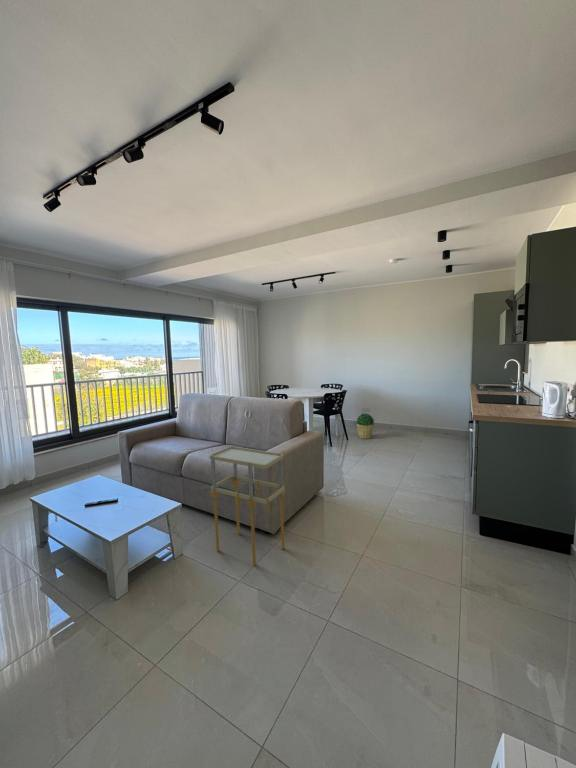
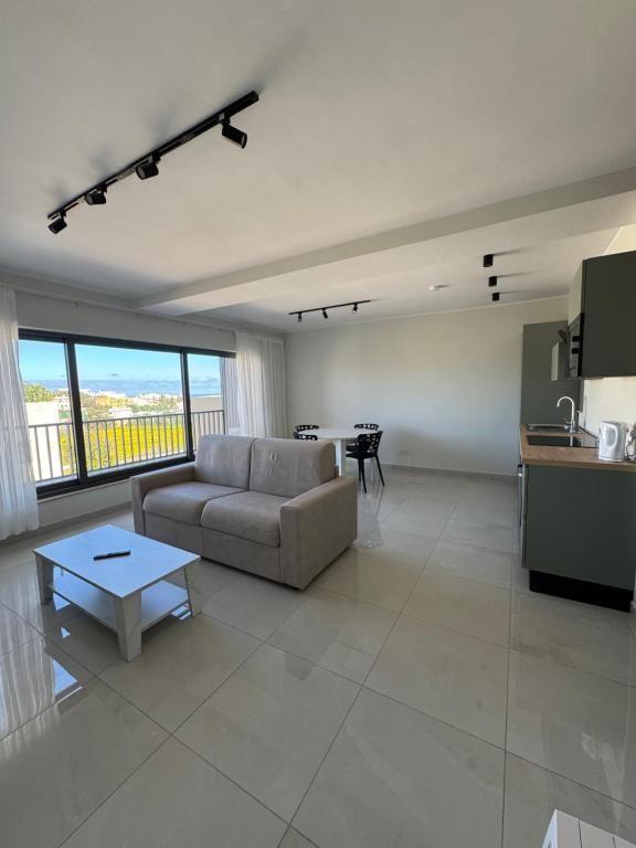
- shelving unit [208,445,286,566]
- potted plant [356,413,375,440]
